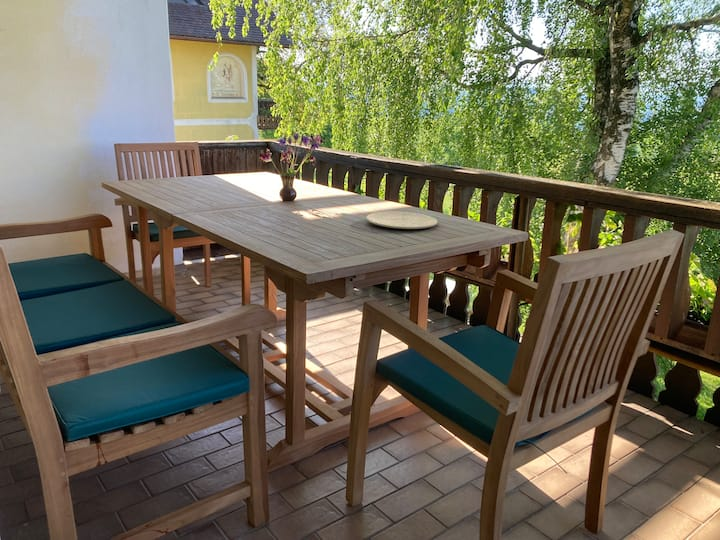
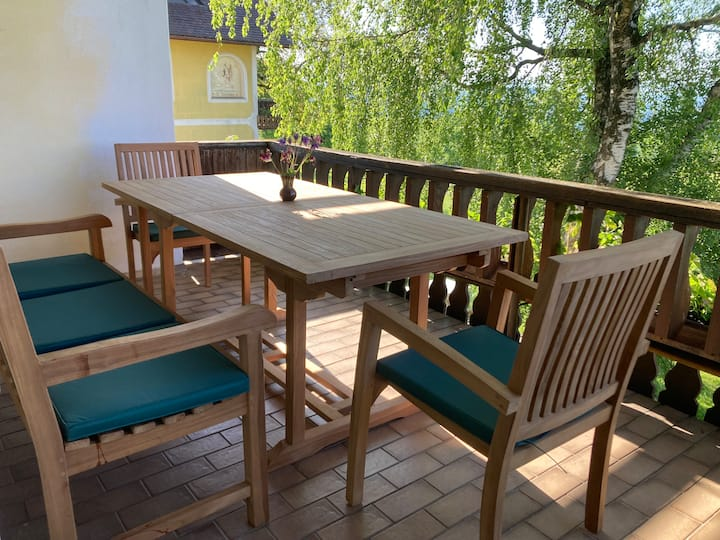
- plate [365,210,438,230]
